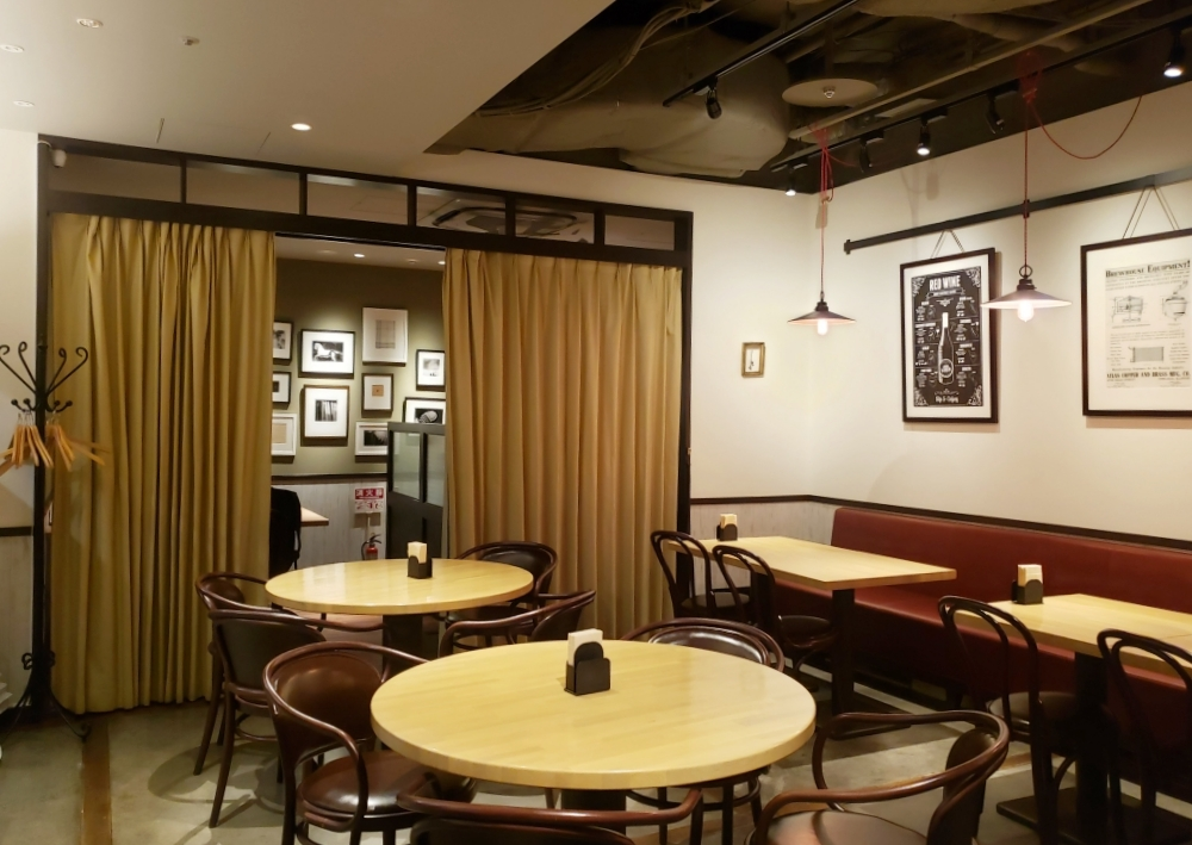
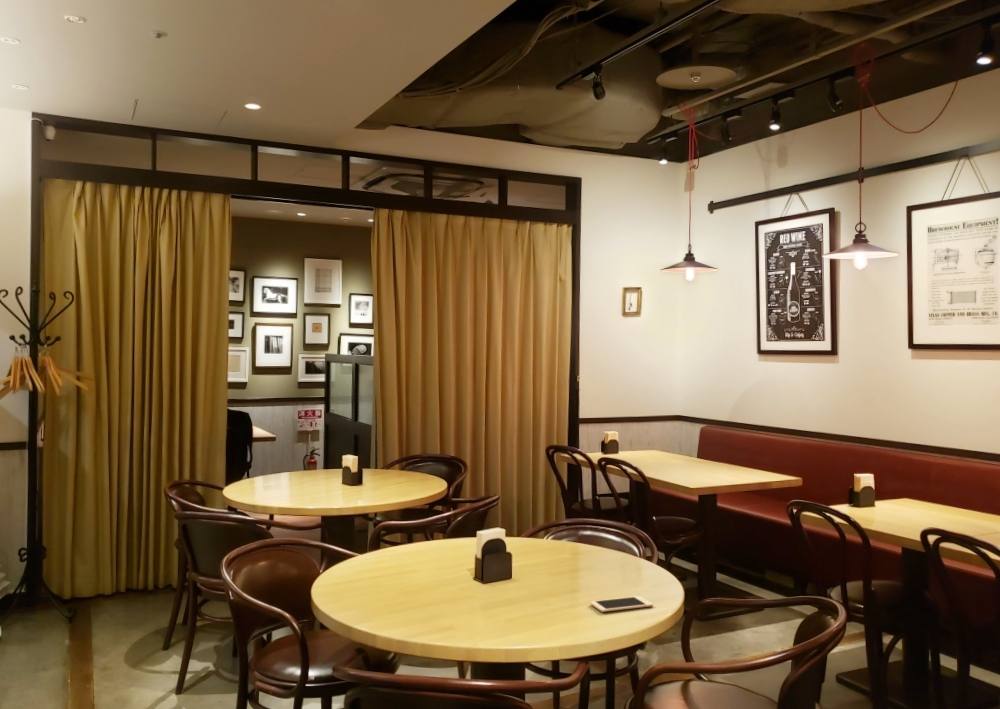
+ cell phone [589,595,654,613]
